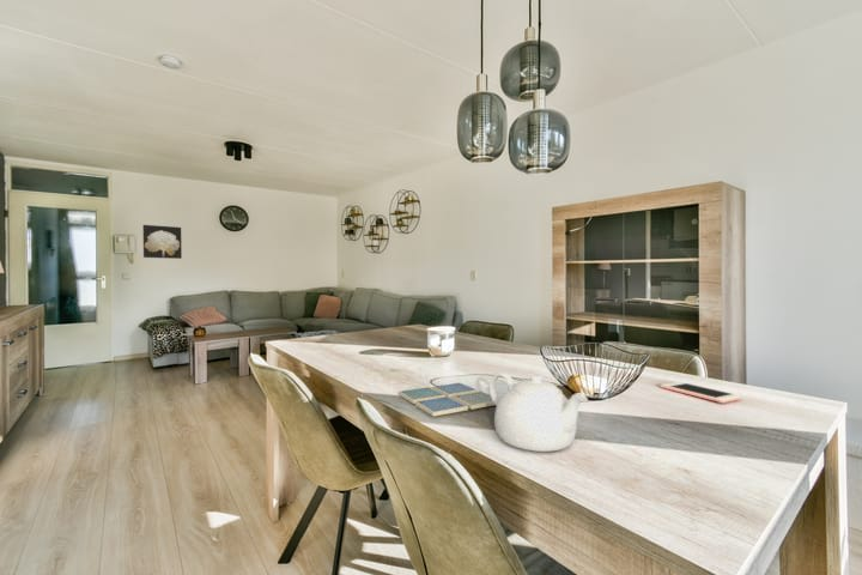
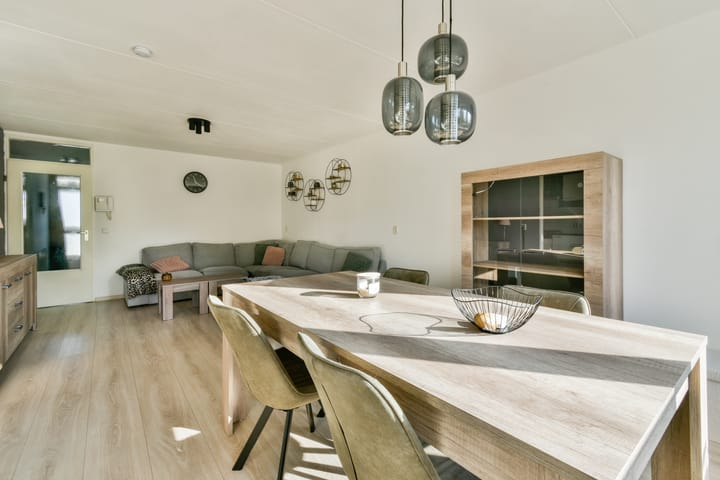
- teapot [488,371,589,453]
- drink coaster [397,382,500,418]
- wall art [141,224,183,260]
- cell phone [658,381,742,404]
